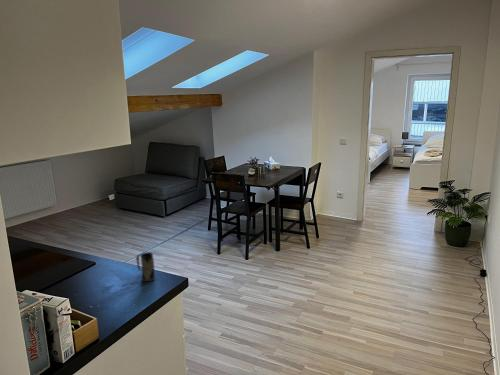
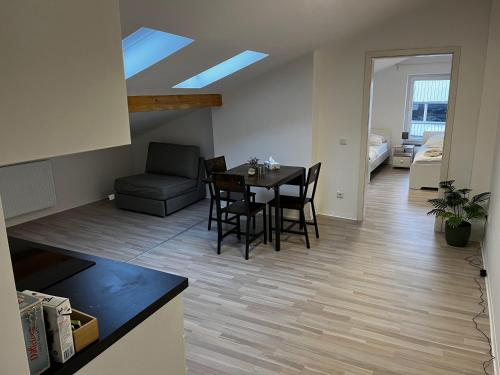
- mug [135,251,156,282]
